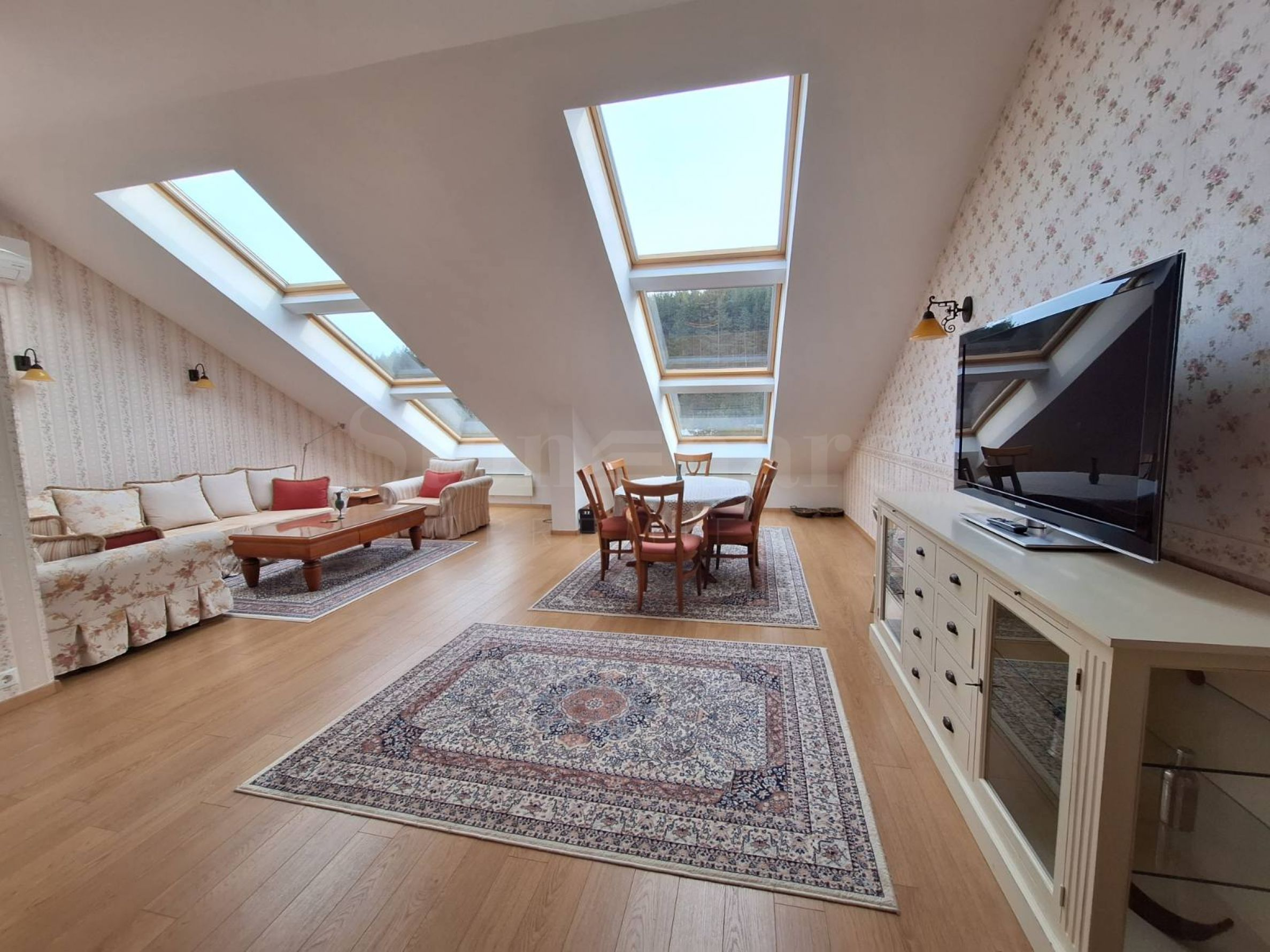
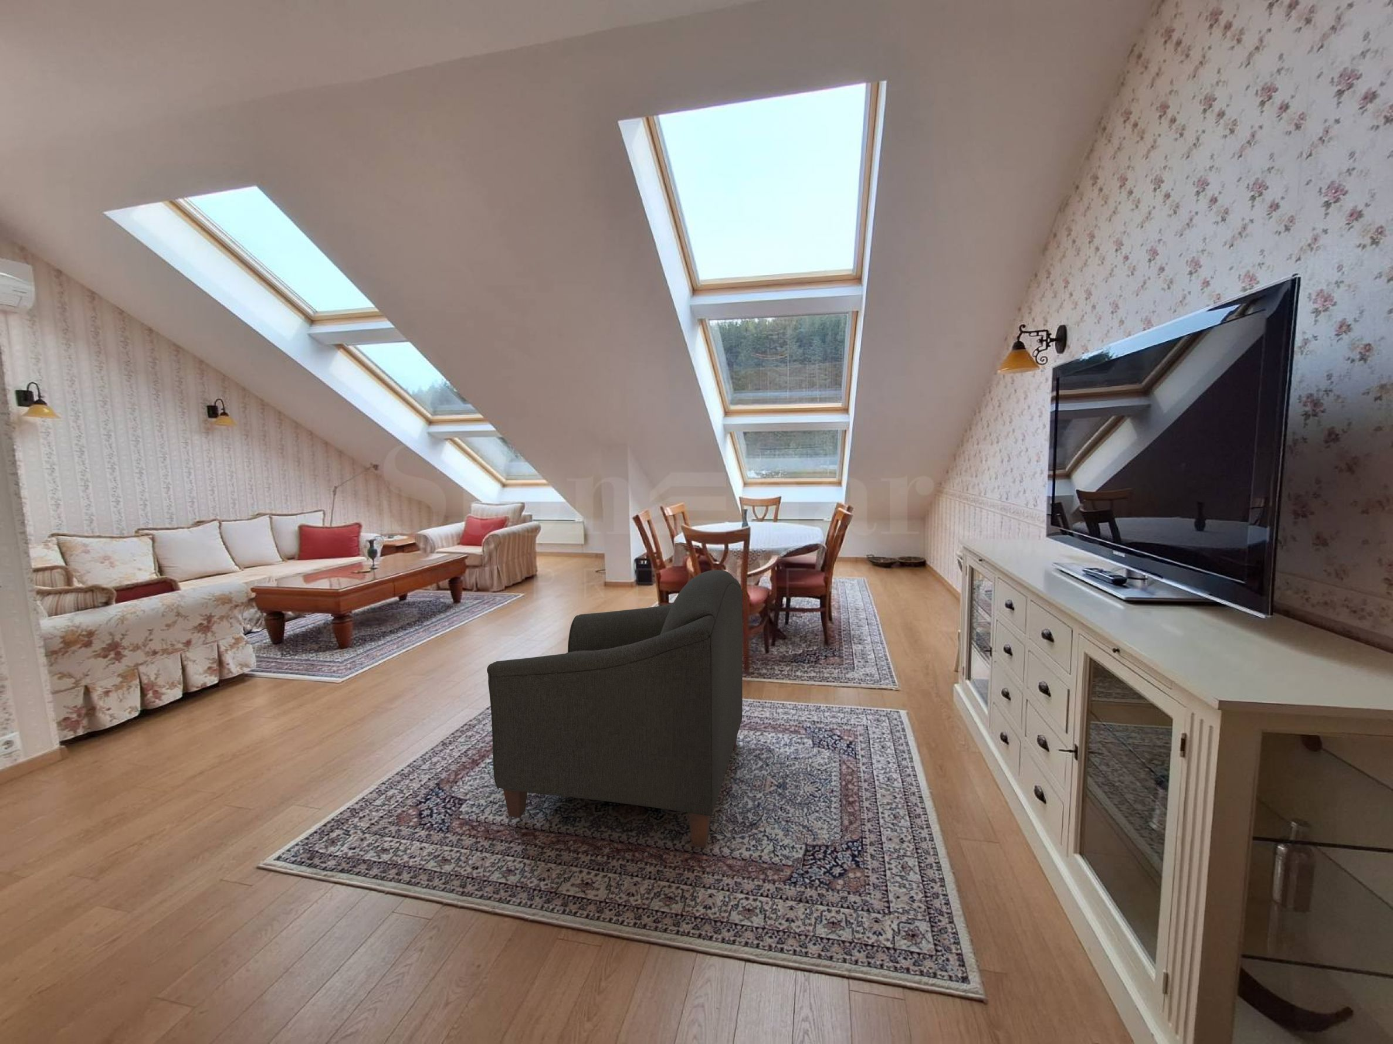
+ chair [486,569,744,848]
